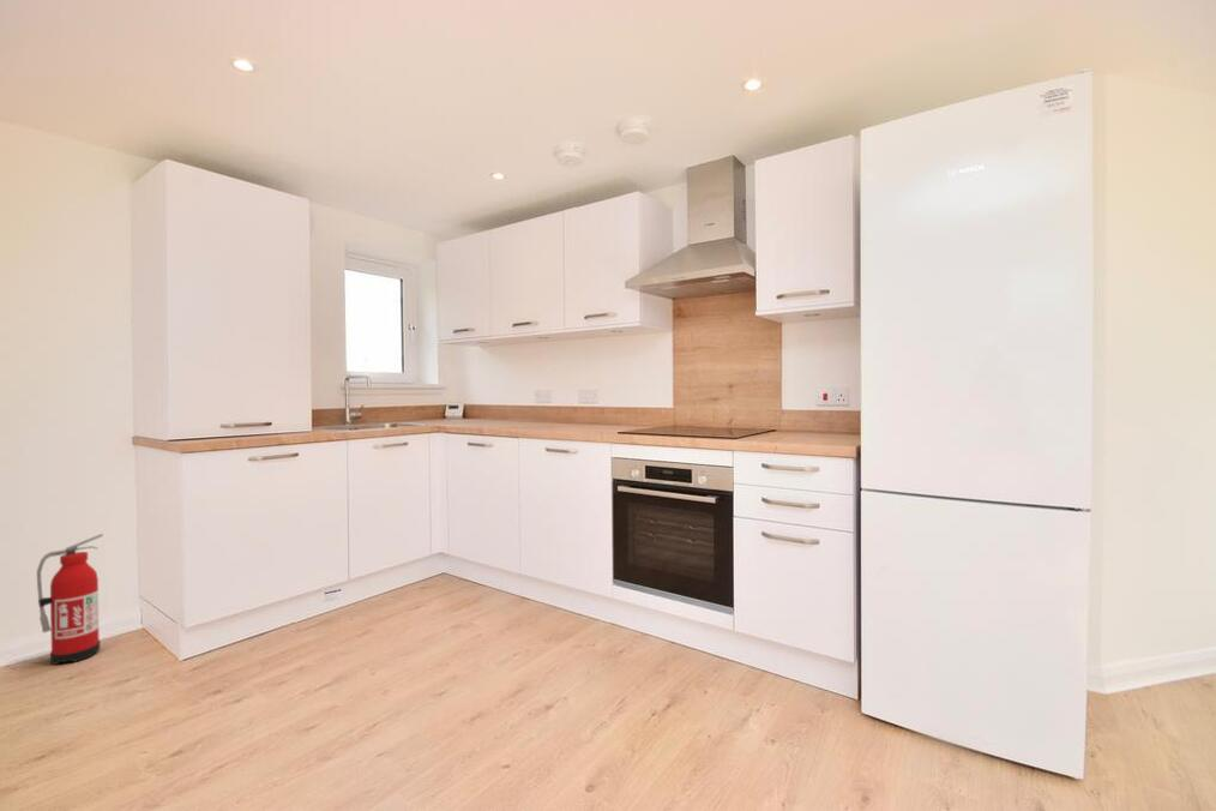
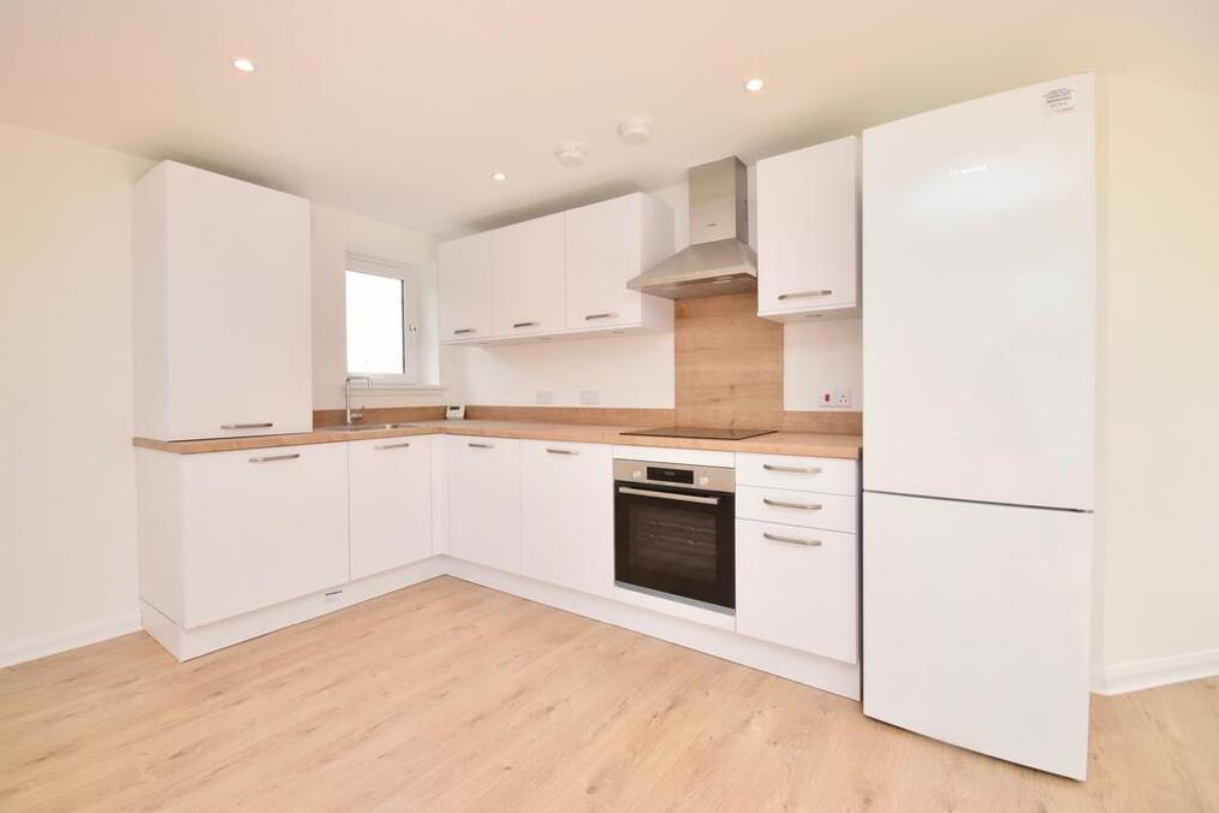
- fire extinguisher [36,533,104,666]
